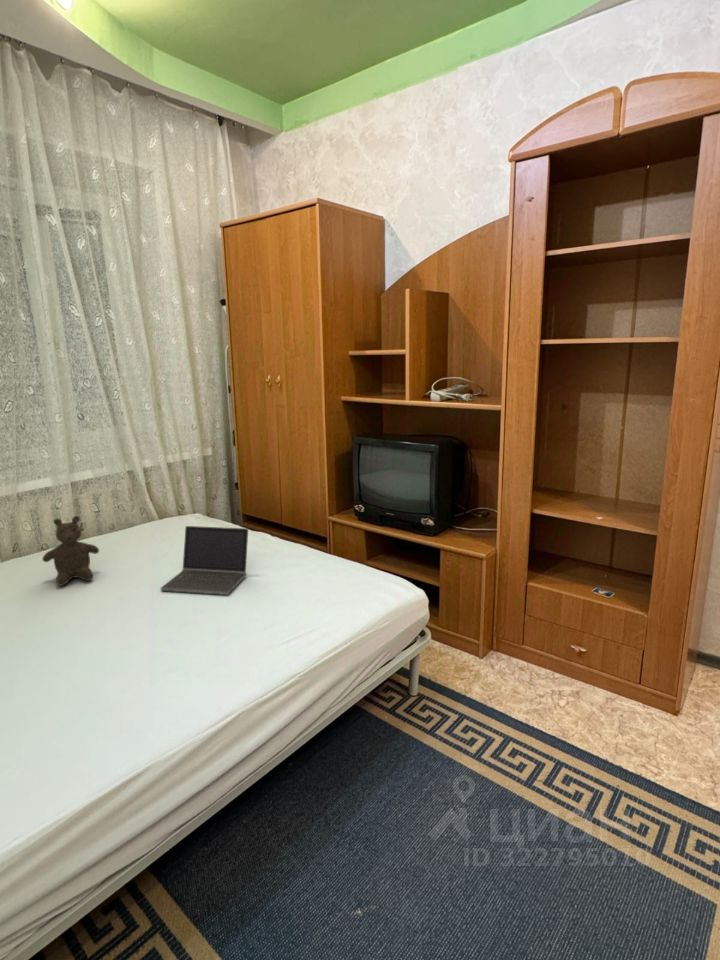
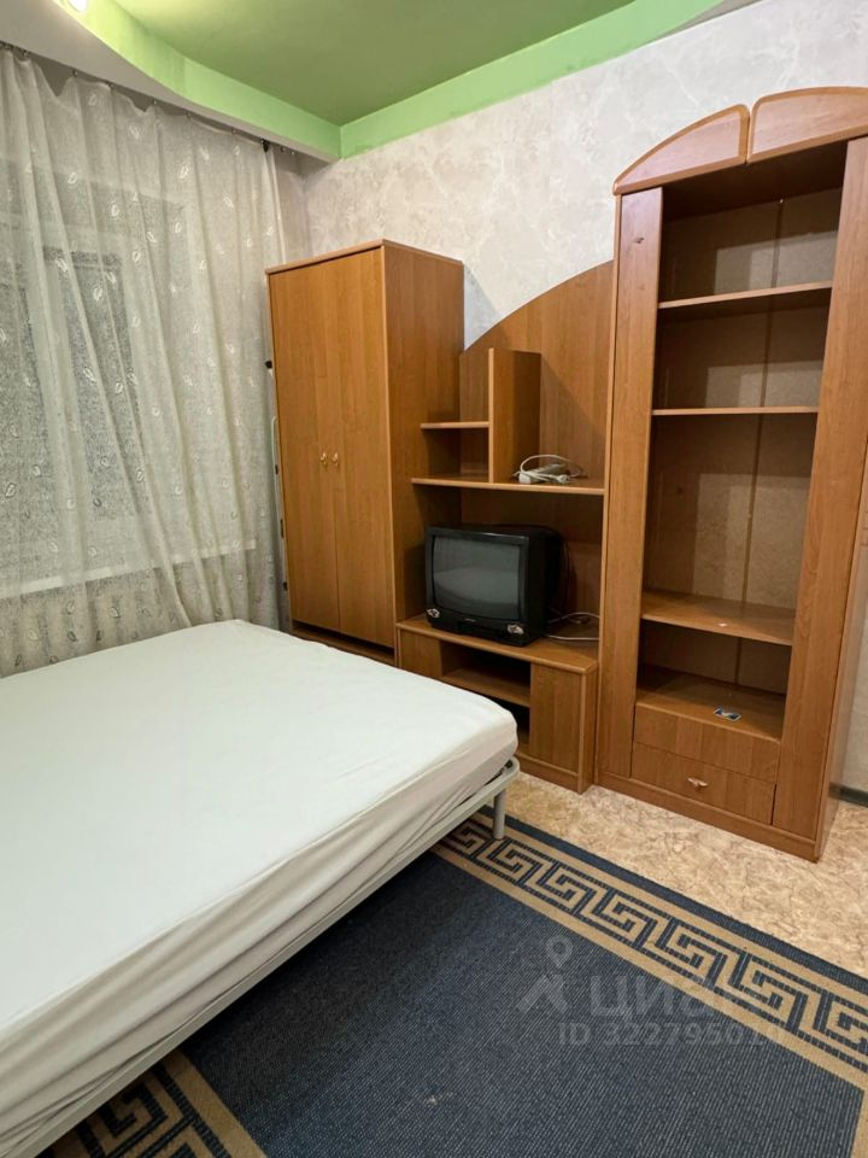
- laptop computer [160,525,249,596]
- teddy bear [41,515,100,587]
